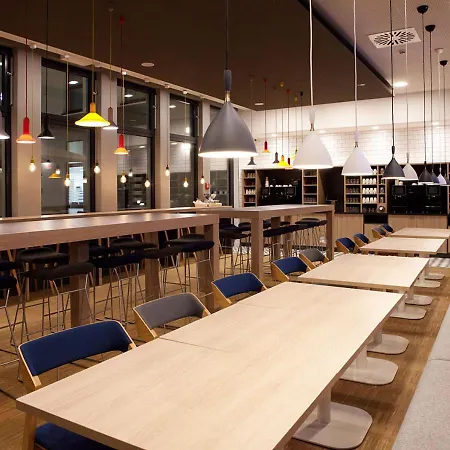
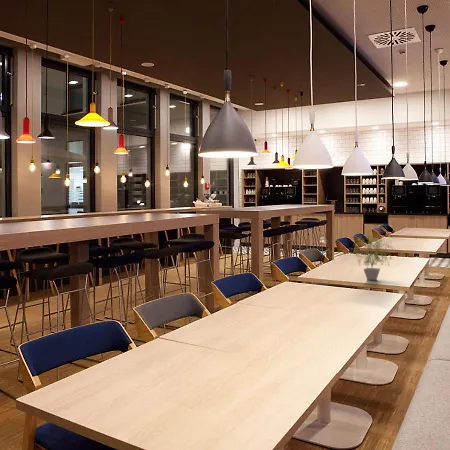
+ potted plant [353,232,397,281]
